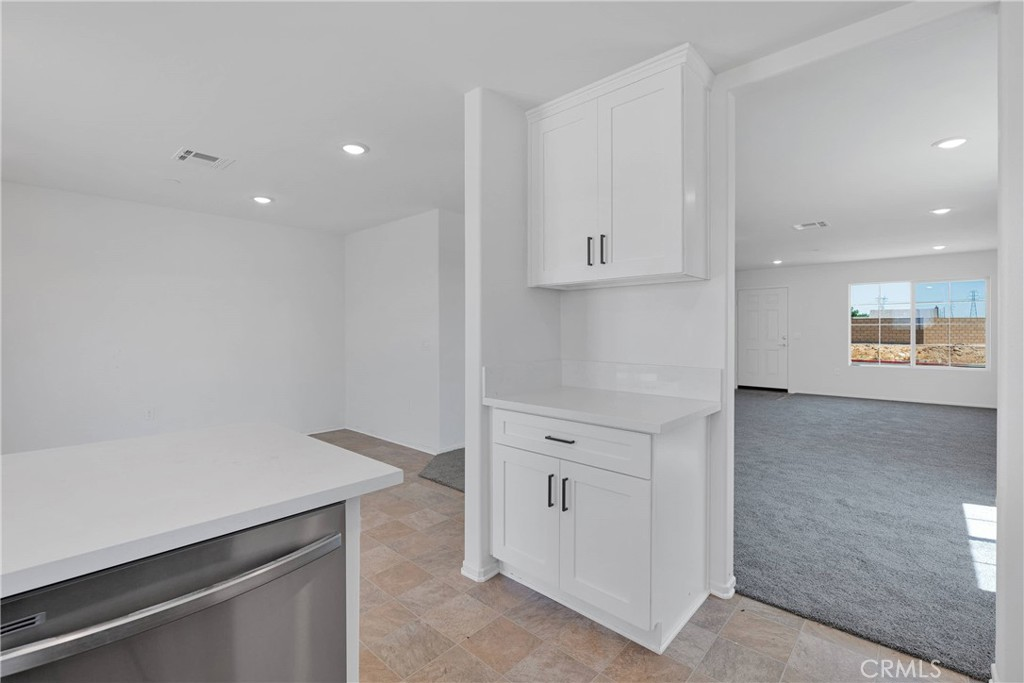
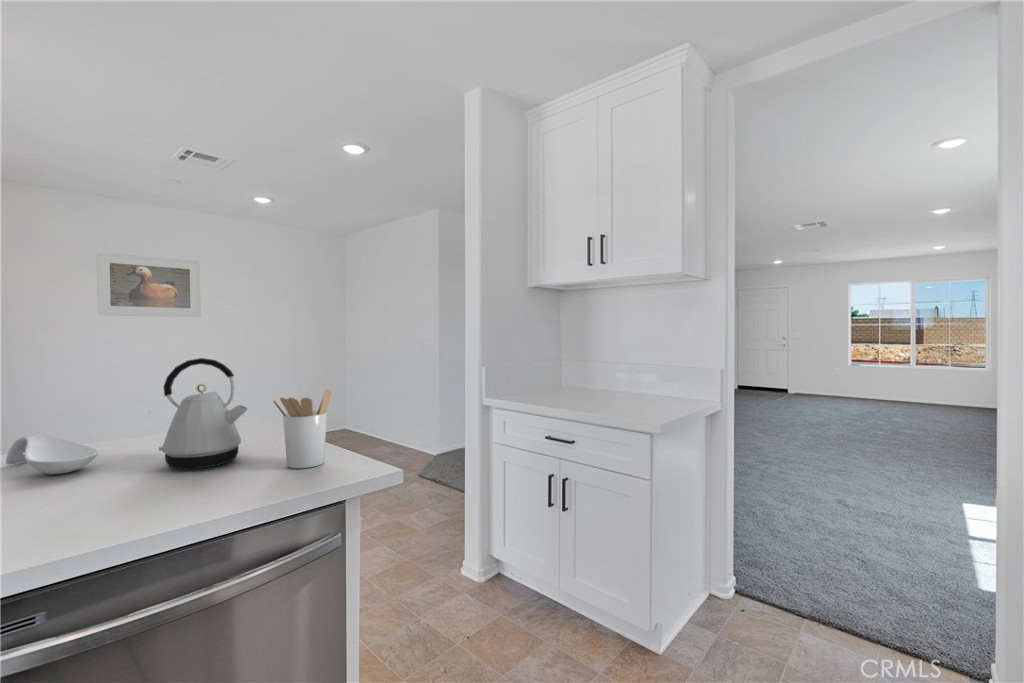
+ kettle [158,357,249,471]
+ spoon rest [5,433,100,475]
+ utensil holder [272,387,333,469]
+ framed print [96,251,202,318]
